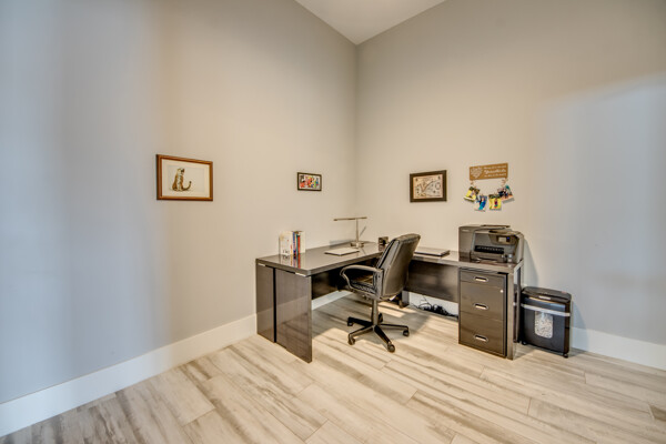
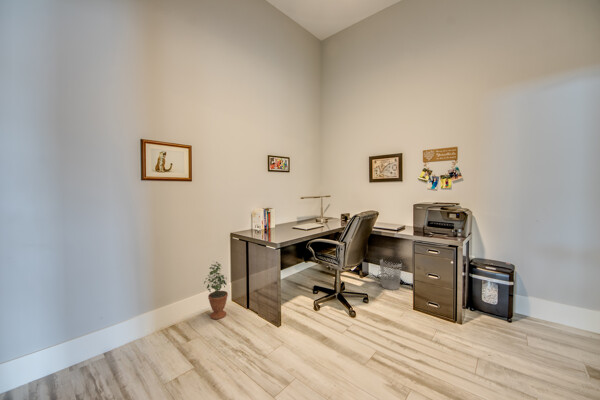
+ wastebasket [379,258,403,291]
+ potted plant [203,260,229,320]
